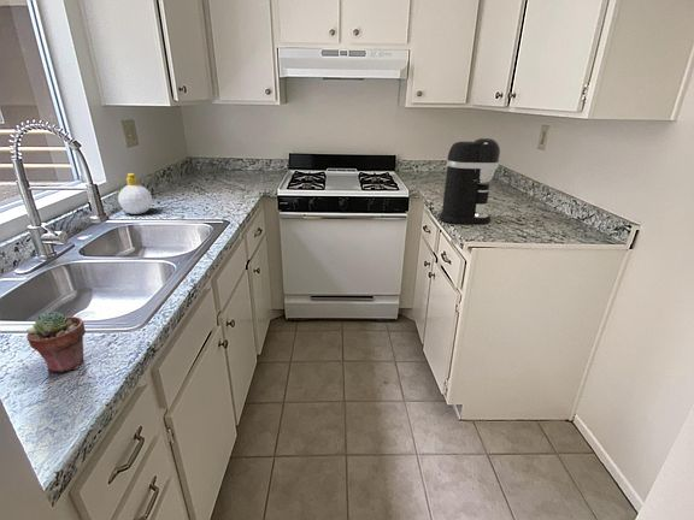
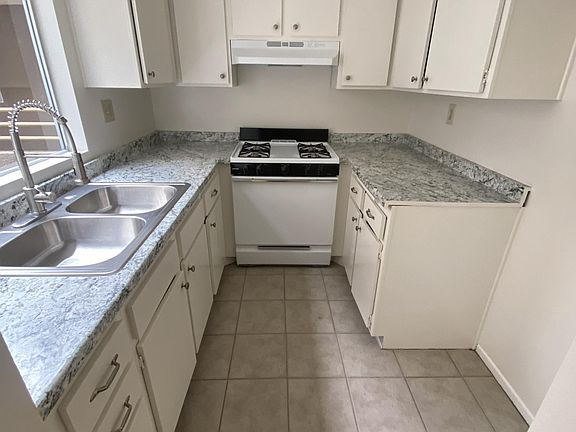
- potted succulent [25,311,87,373]
- soap bottle [117,172,153,215]
- coffee maker [439,136,501,225]
